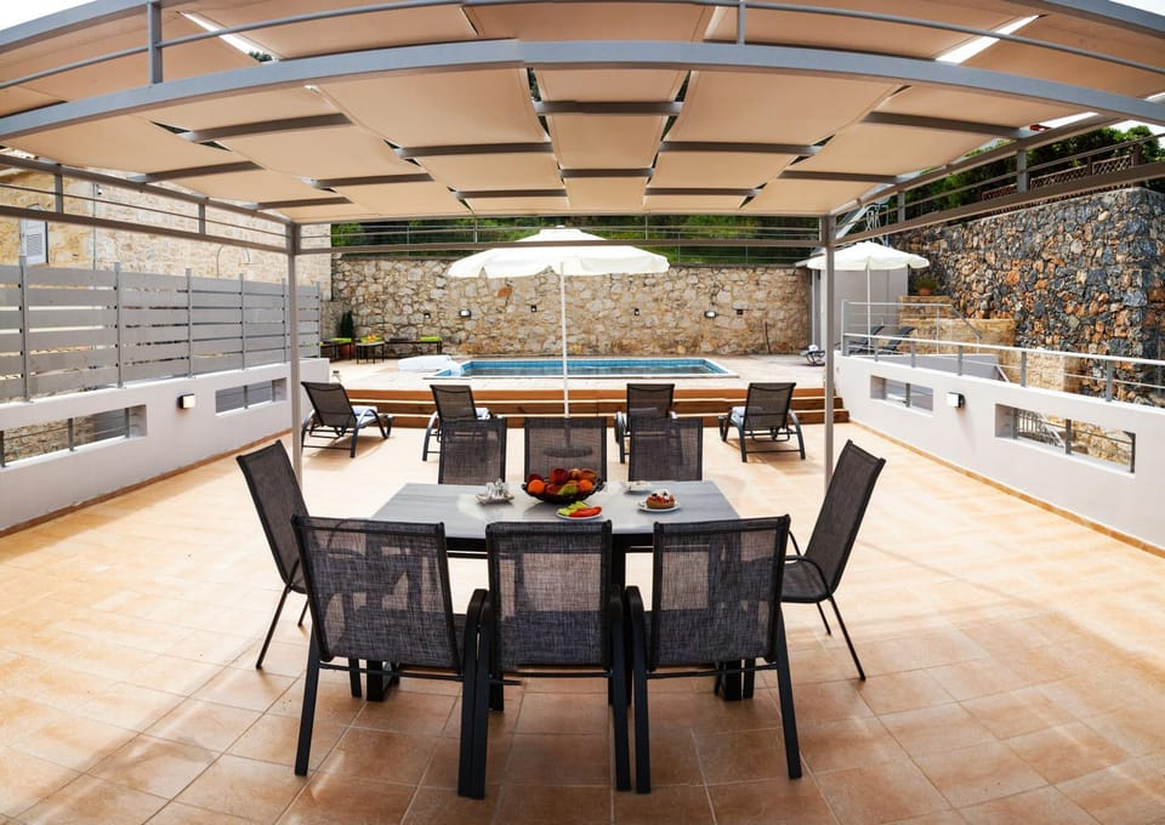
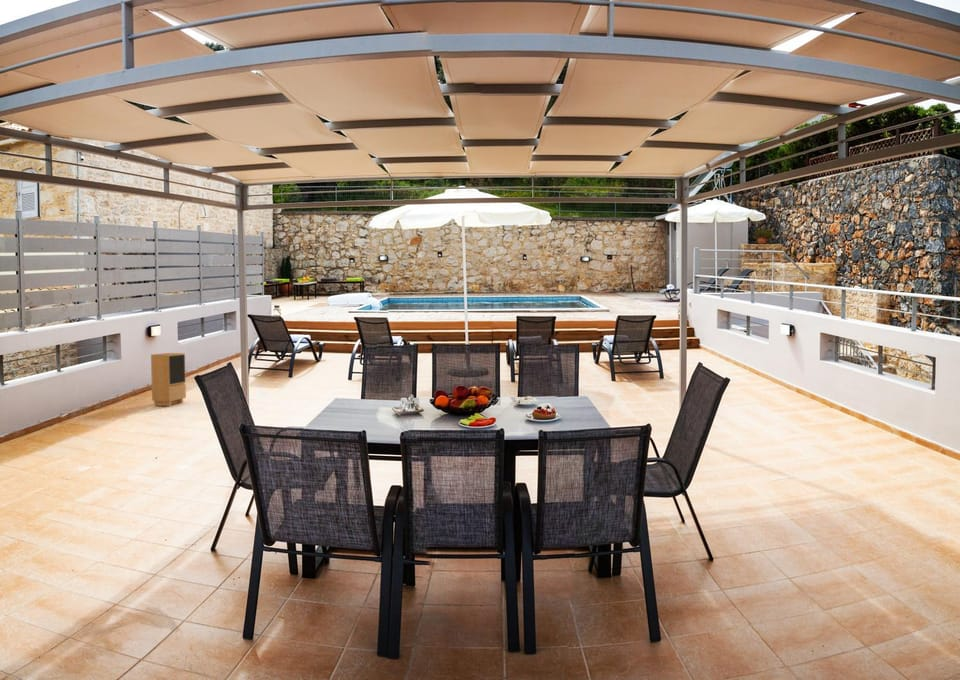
+ speaker [150,352,187,407]
